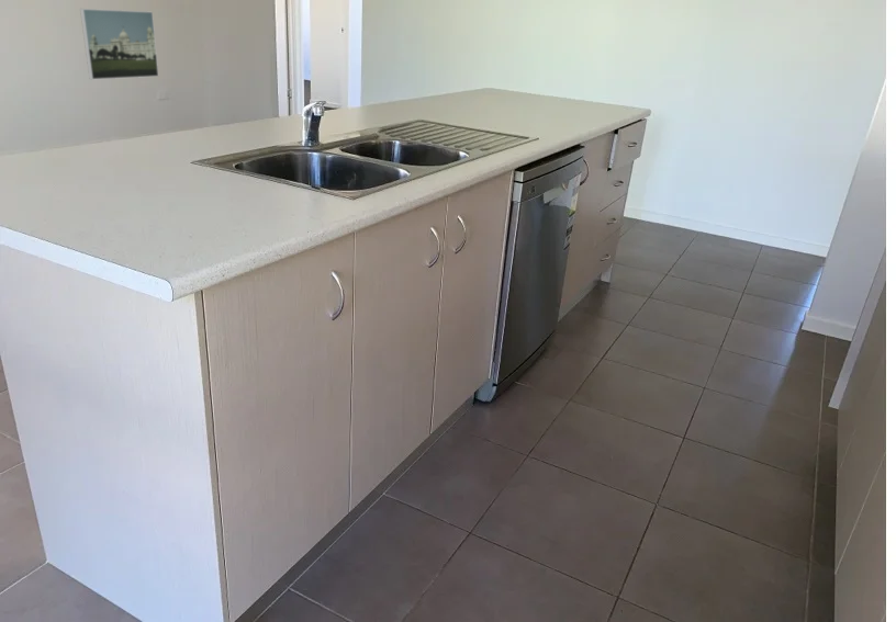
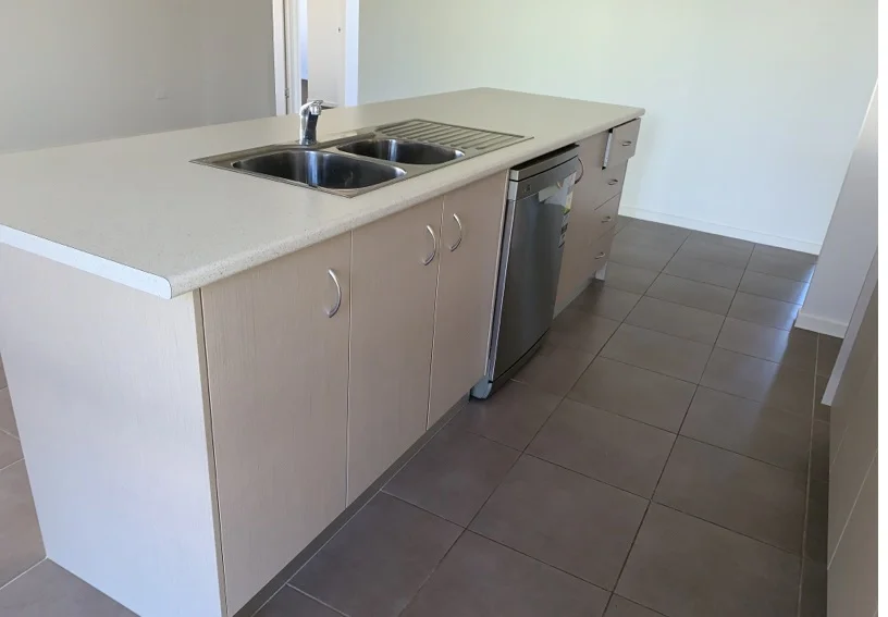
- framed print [79,8,159,80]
